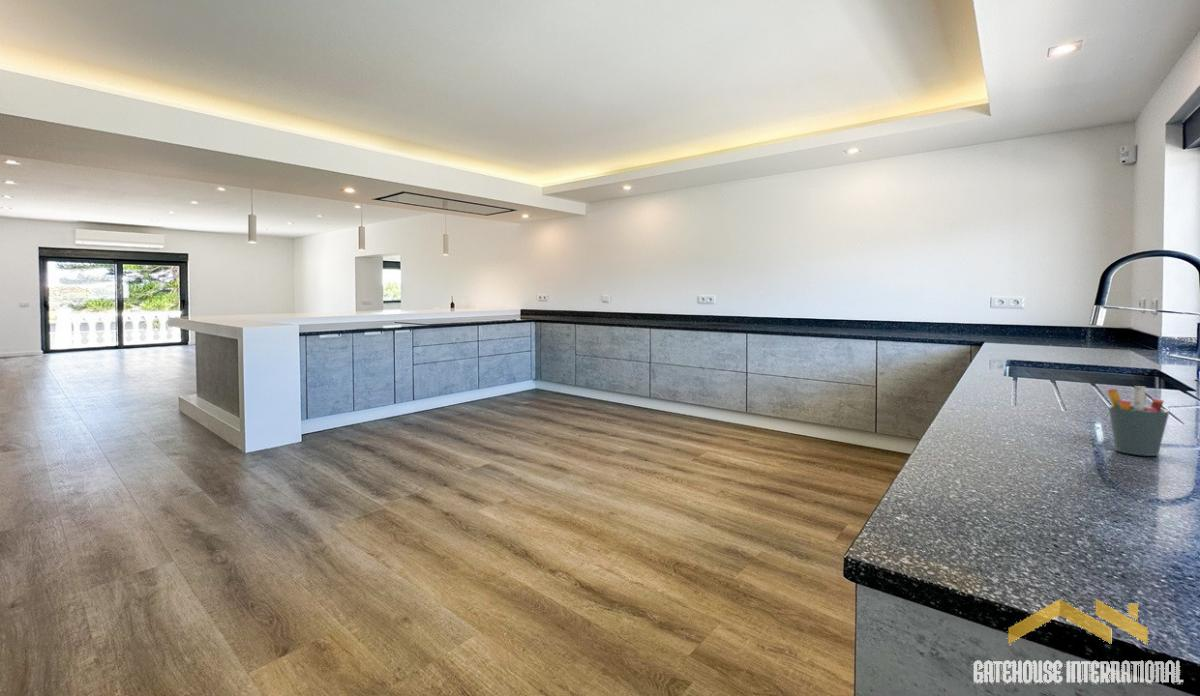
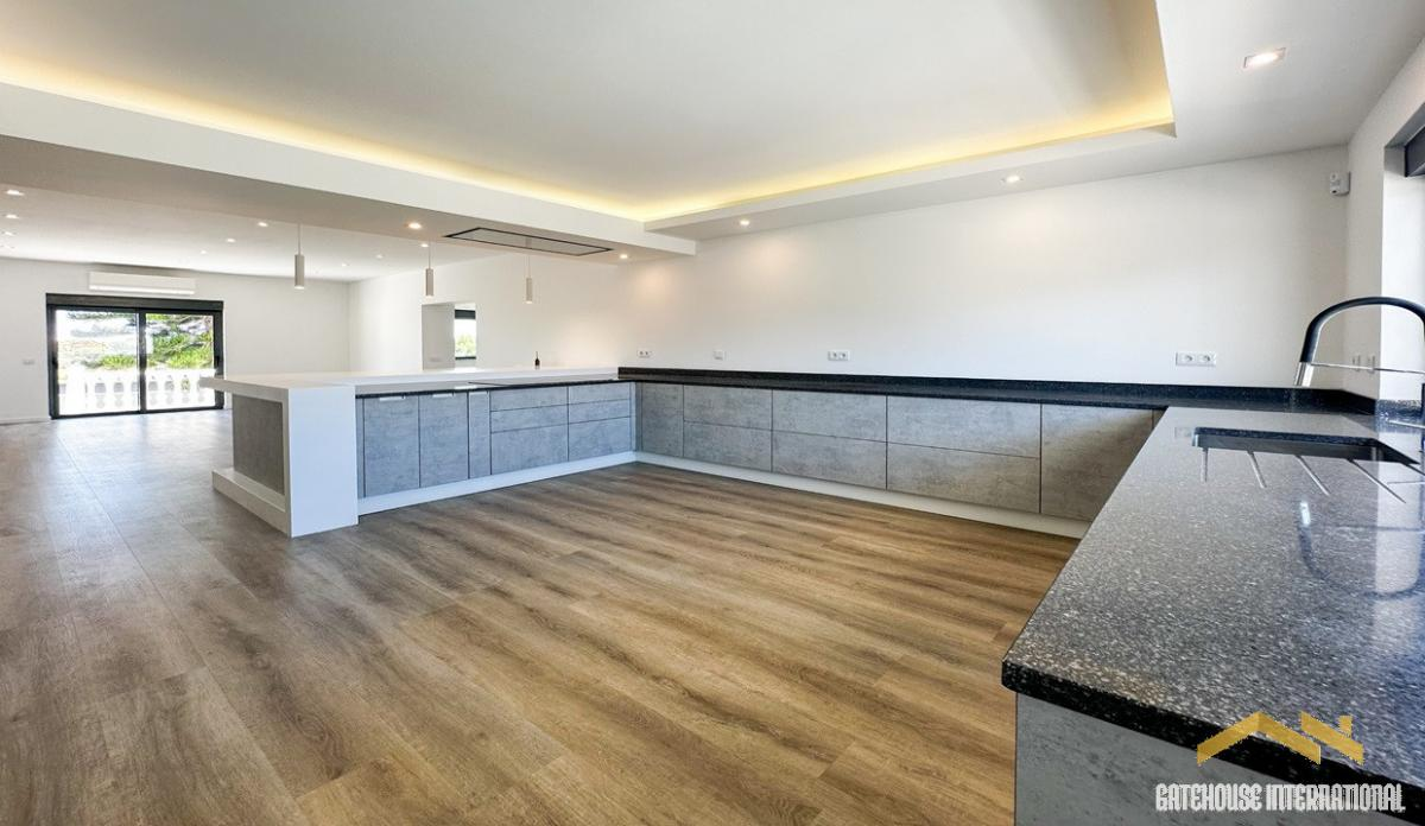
- pen holder [1106,385,1171,457]
